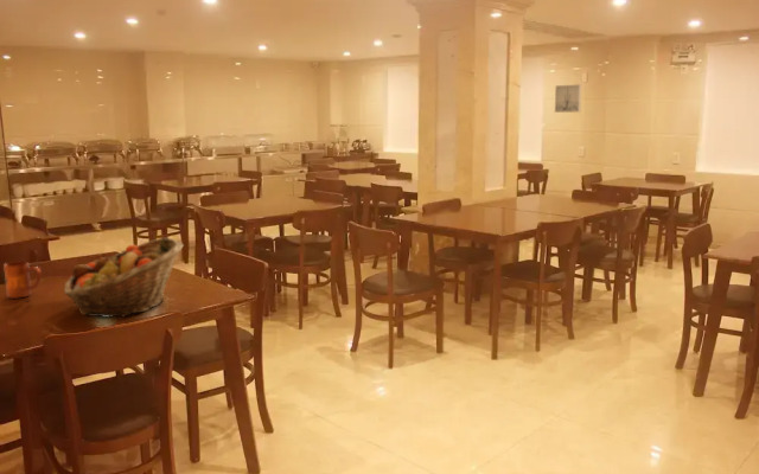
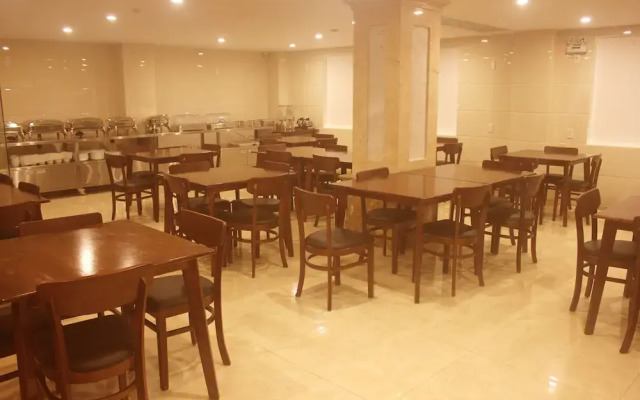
- wall art [554,83,582,114]
- fruit basket [63,237,185,319]
- mug [2,261,43,300]
